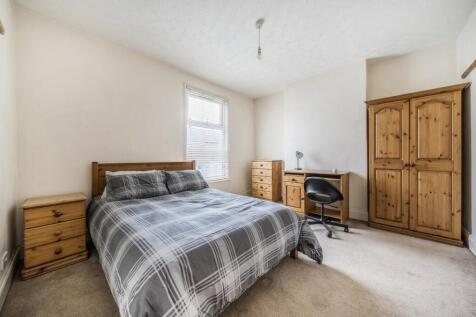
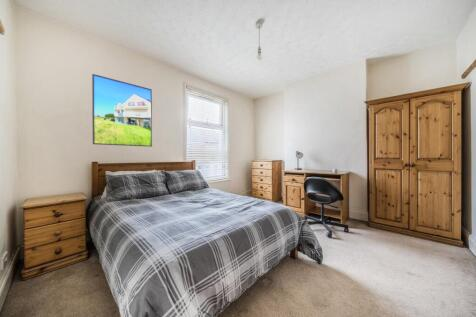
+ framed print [91,73,153,148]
